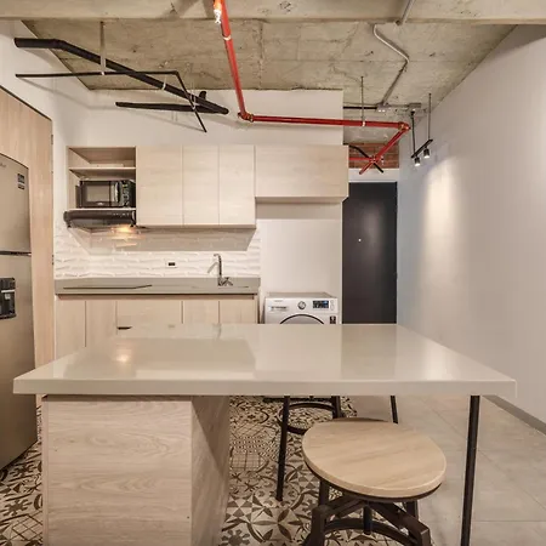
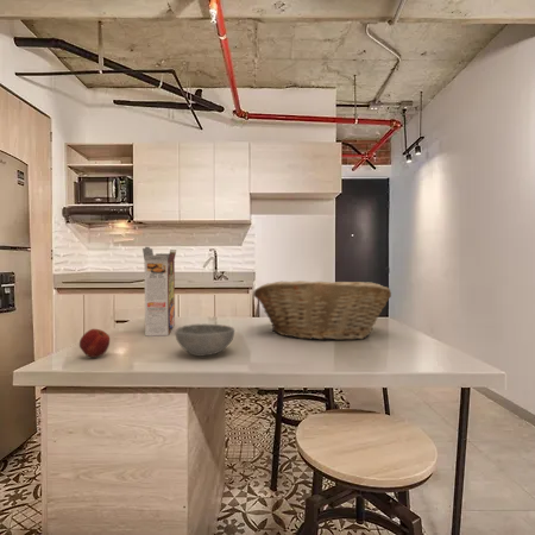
+ apple [78,328,111,359]
+ cereal box [141,246,177,338]
+ bowl [174,323,235,357]
+ fruit basket [252,279,392,341]
